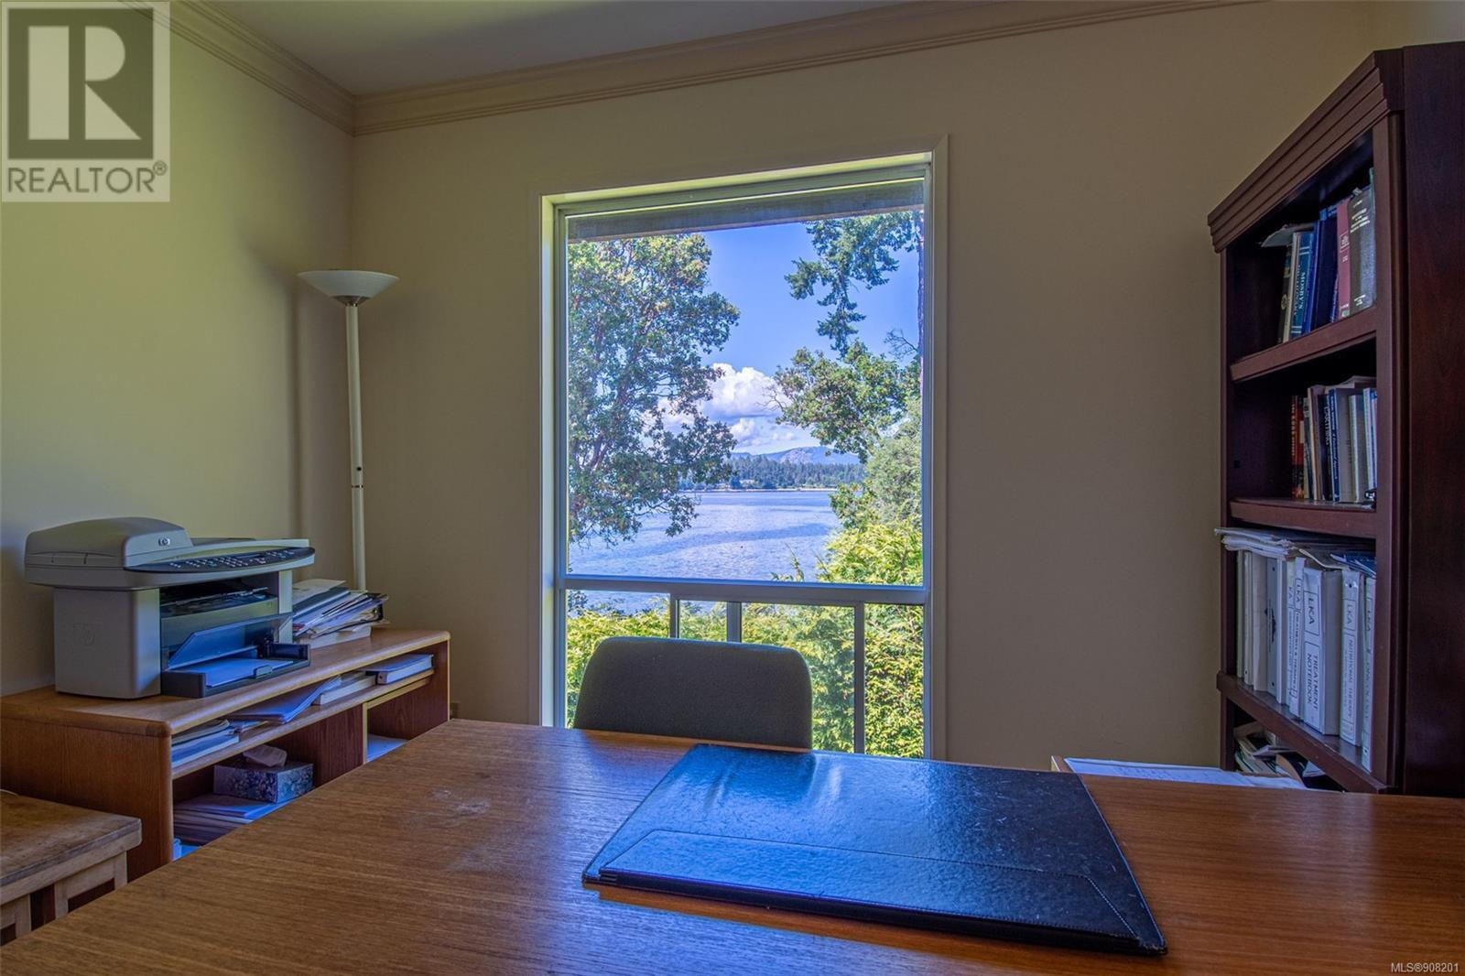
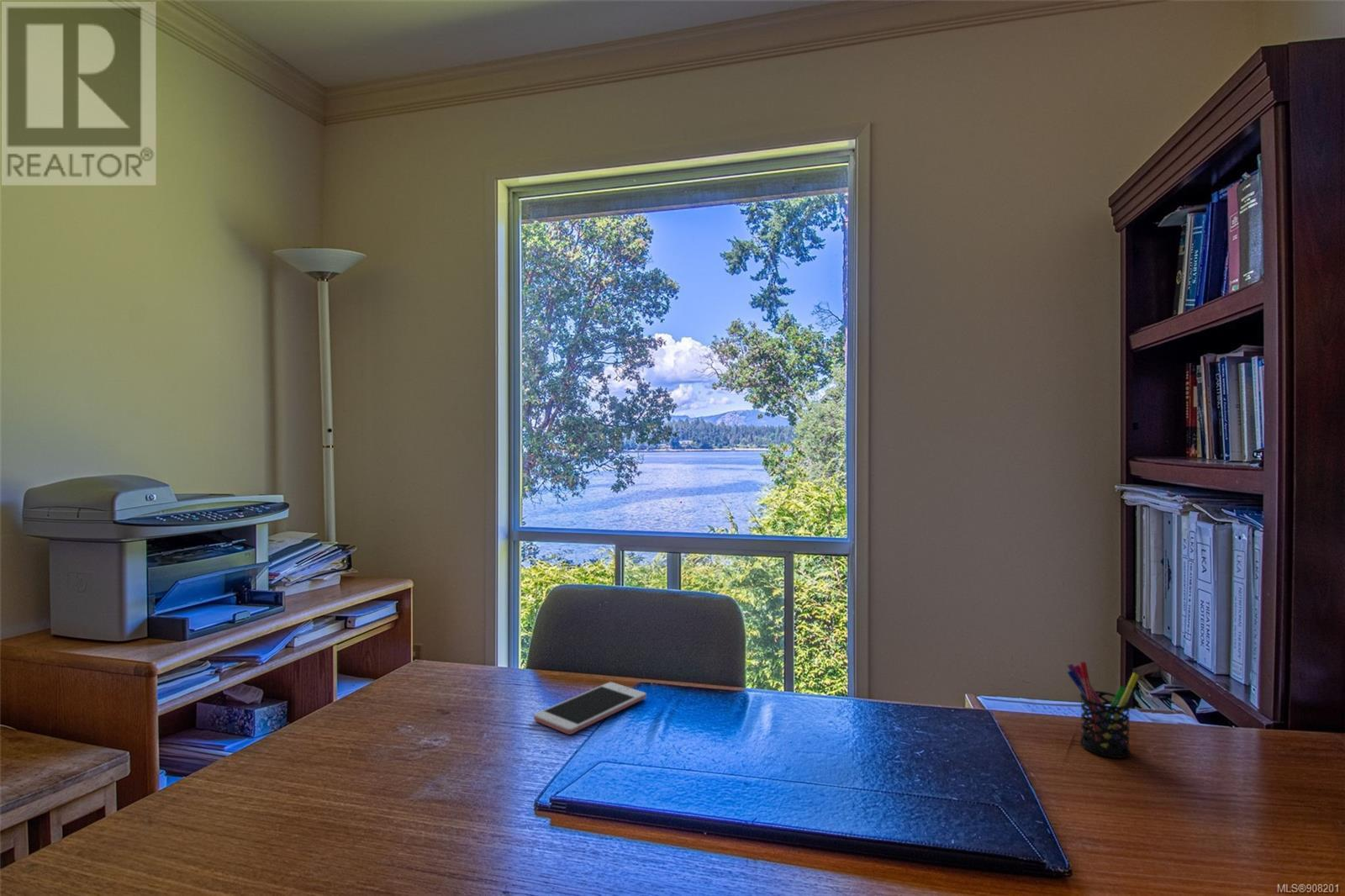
+ cell phone [533,682,647,735]
+ pen holder [1067,661,1140,759]
